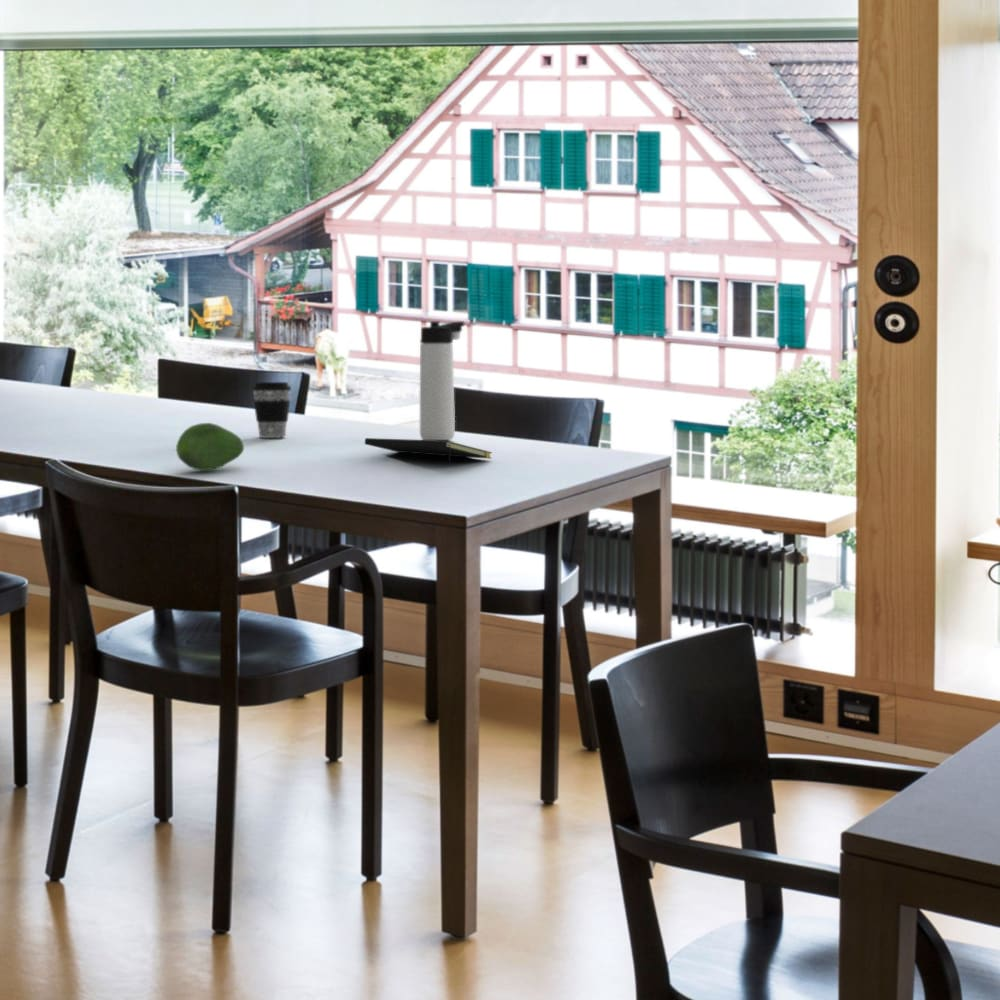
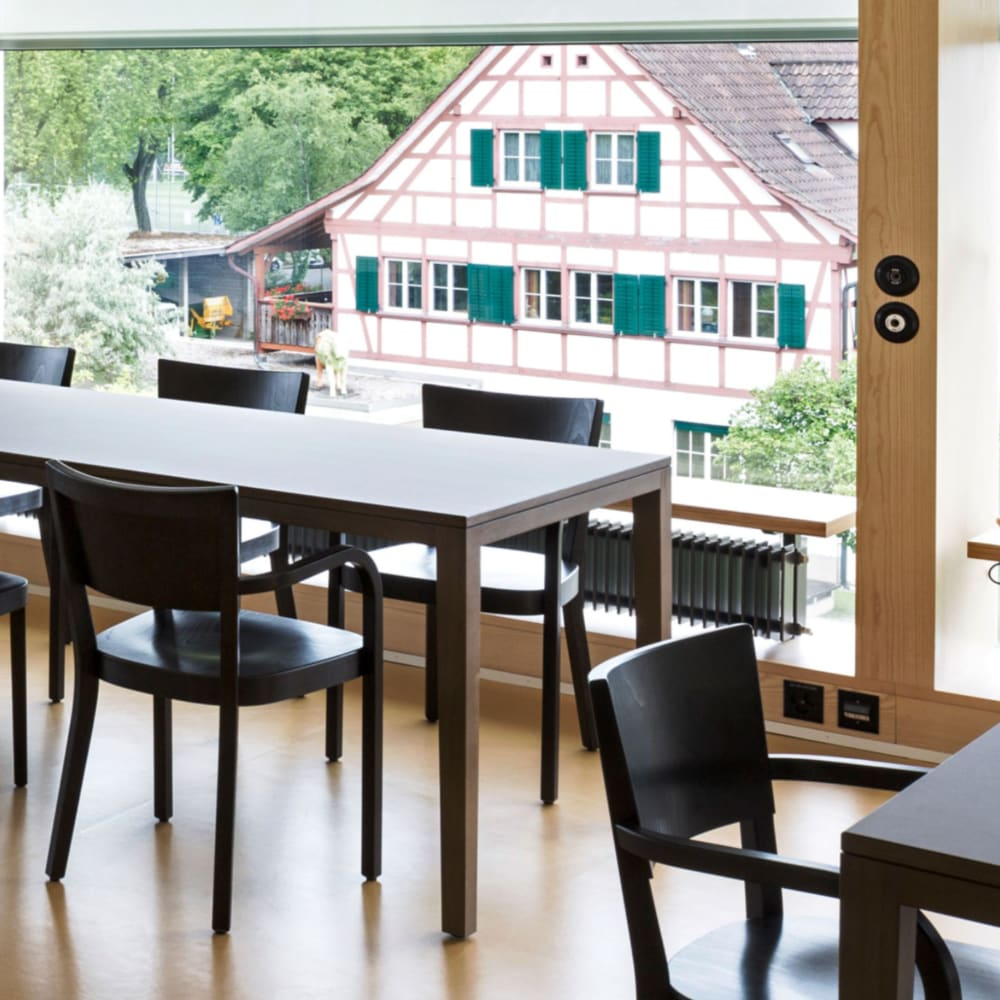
- coffee cup [251,381,292,439]
- thermos bottle [419,320,466,441]
- fruit [175,422,245,471]
- notepad [364,437,493,463]
